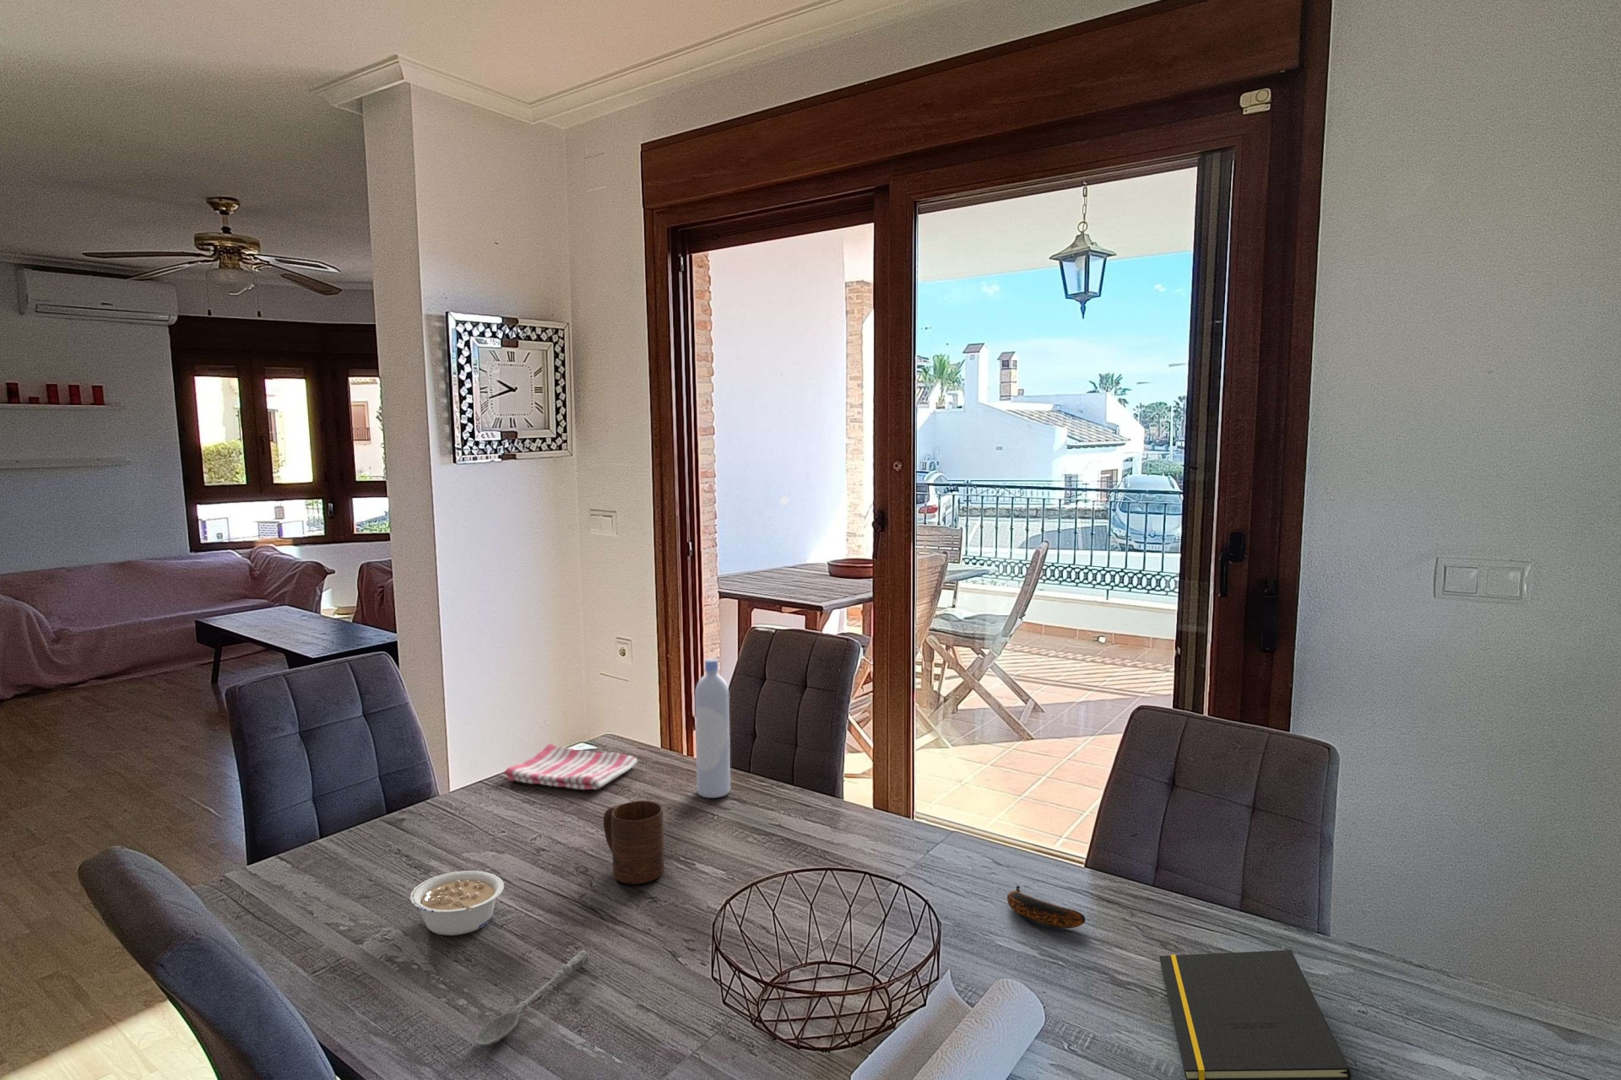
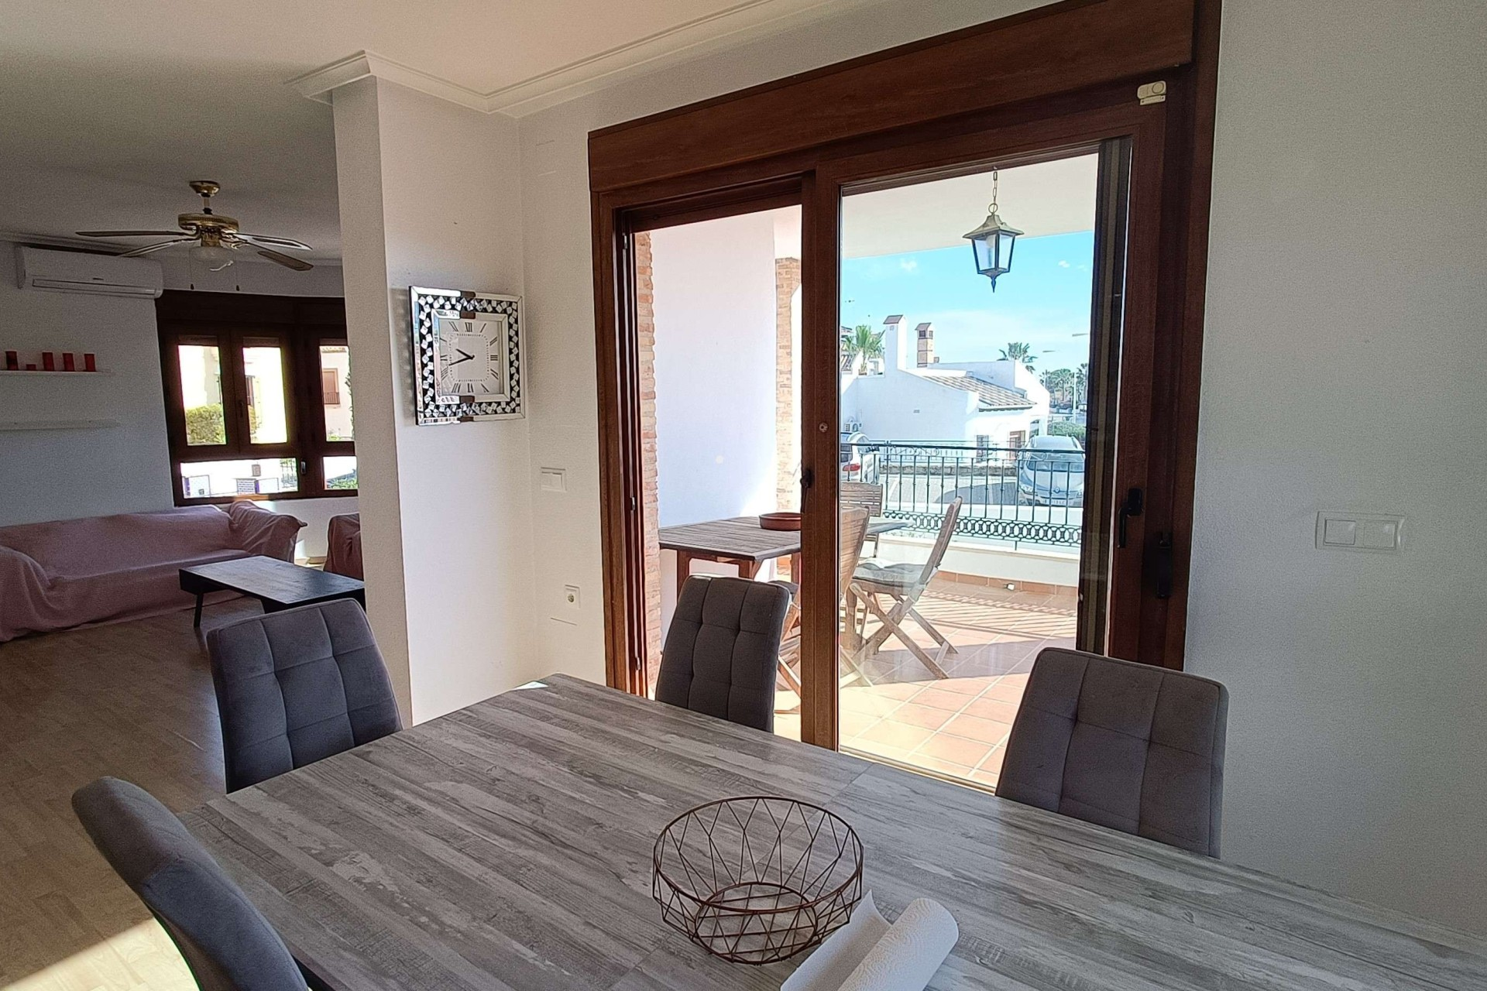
- banana [1006,885,1087,929]
- cup [603,800,666,885]
- legume [409,870,505,937]
- dish towel [504,742,638,791]
- notepad [1158,949,1352,1080]
- bottle [694,657,731,799]
- soupspoon [474,949,591,1046]
